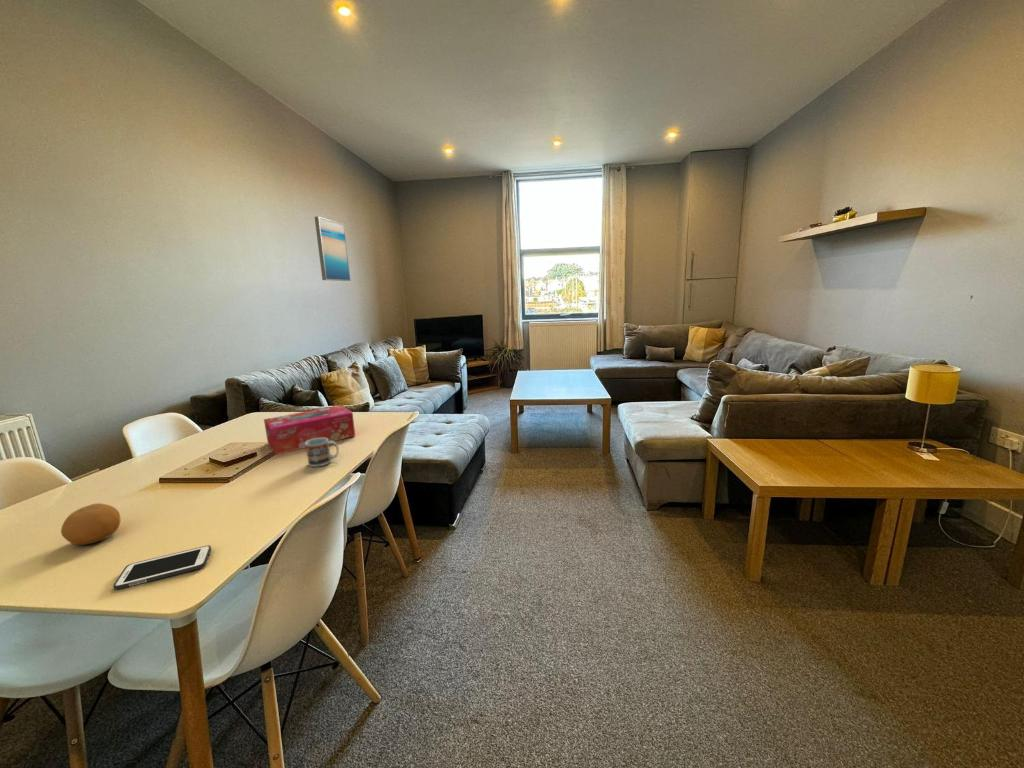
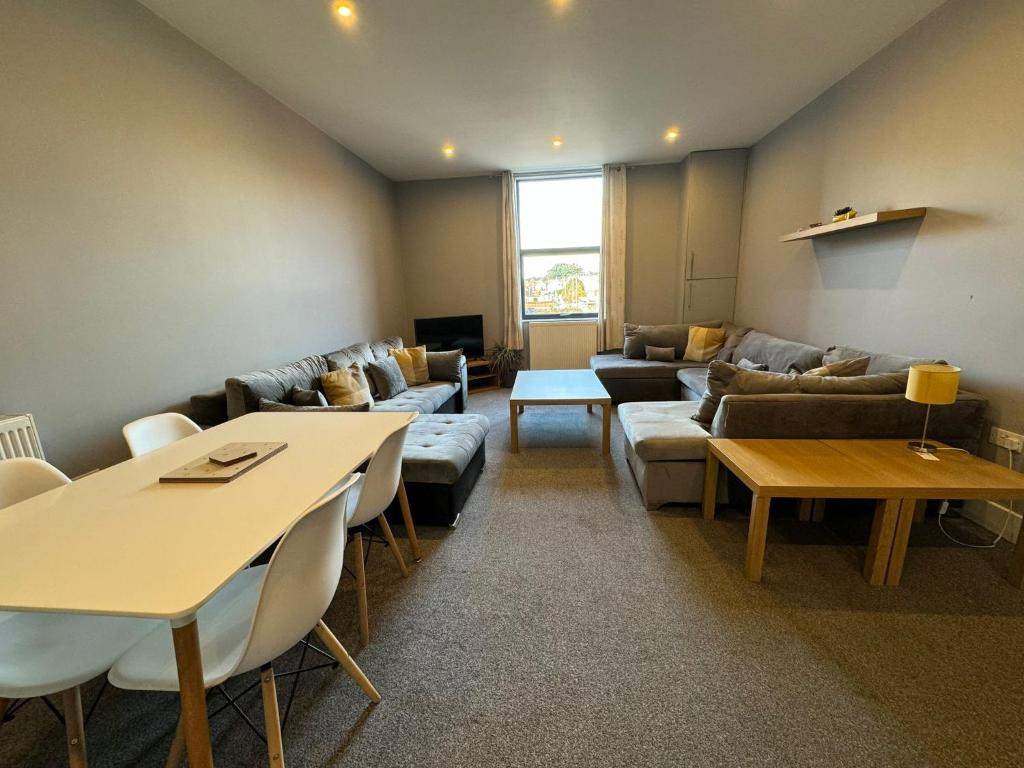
- cup [305,438,340,468]
- tissue box [263,404,356,456]
- fruit [60,502,122,546]
- cell phone [112,544,212,591]
- wall art [314,216,352,282]
